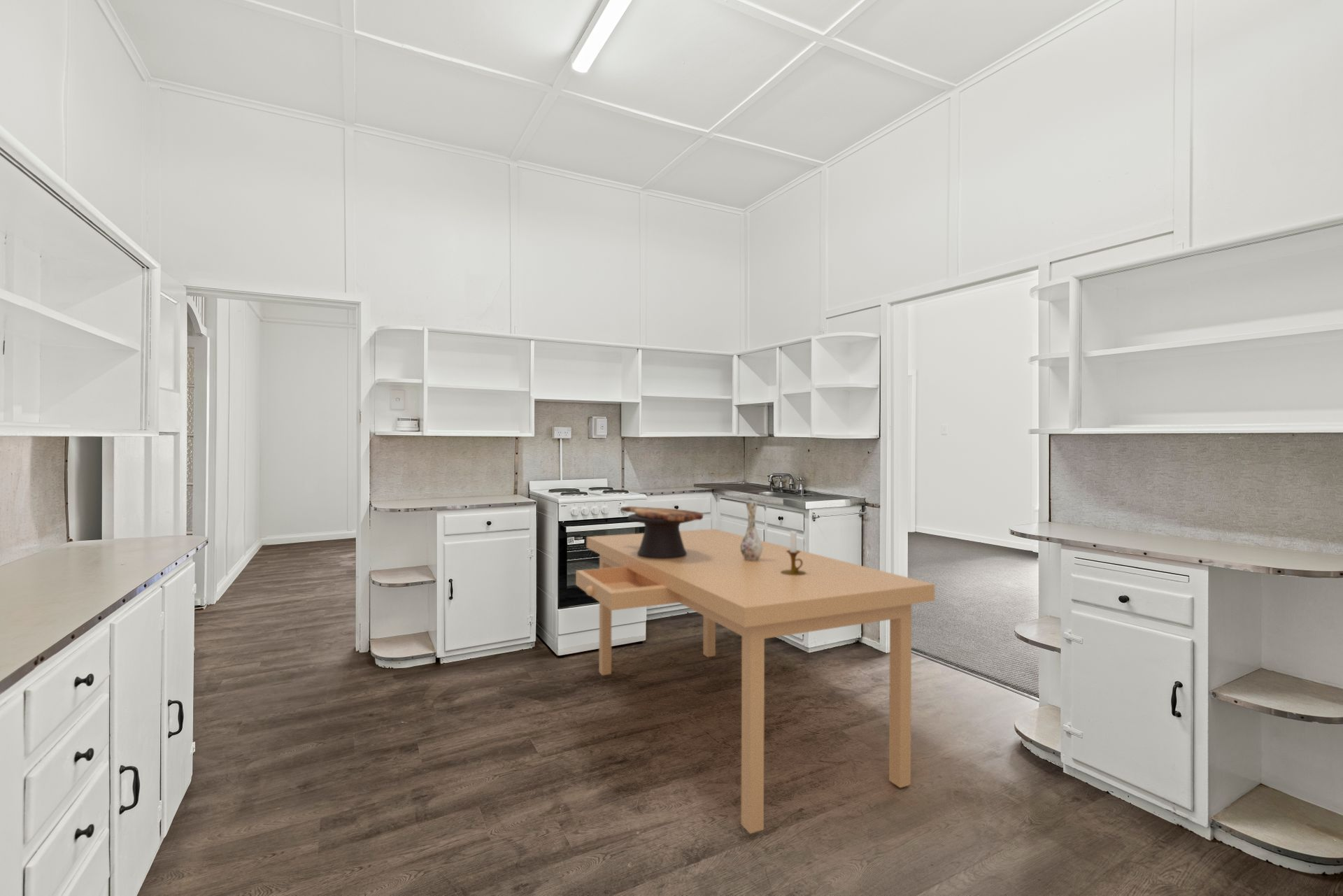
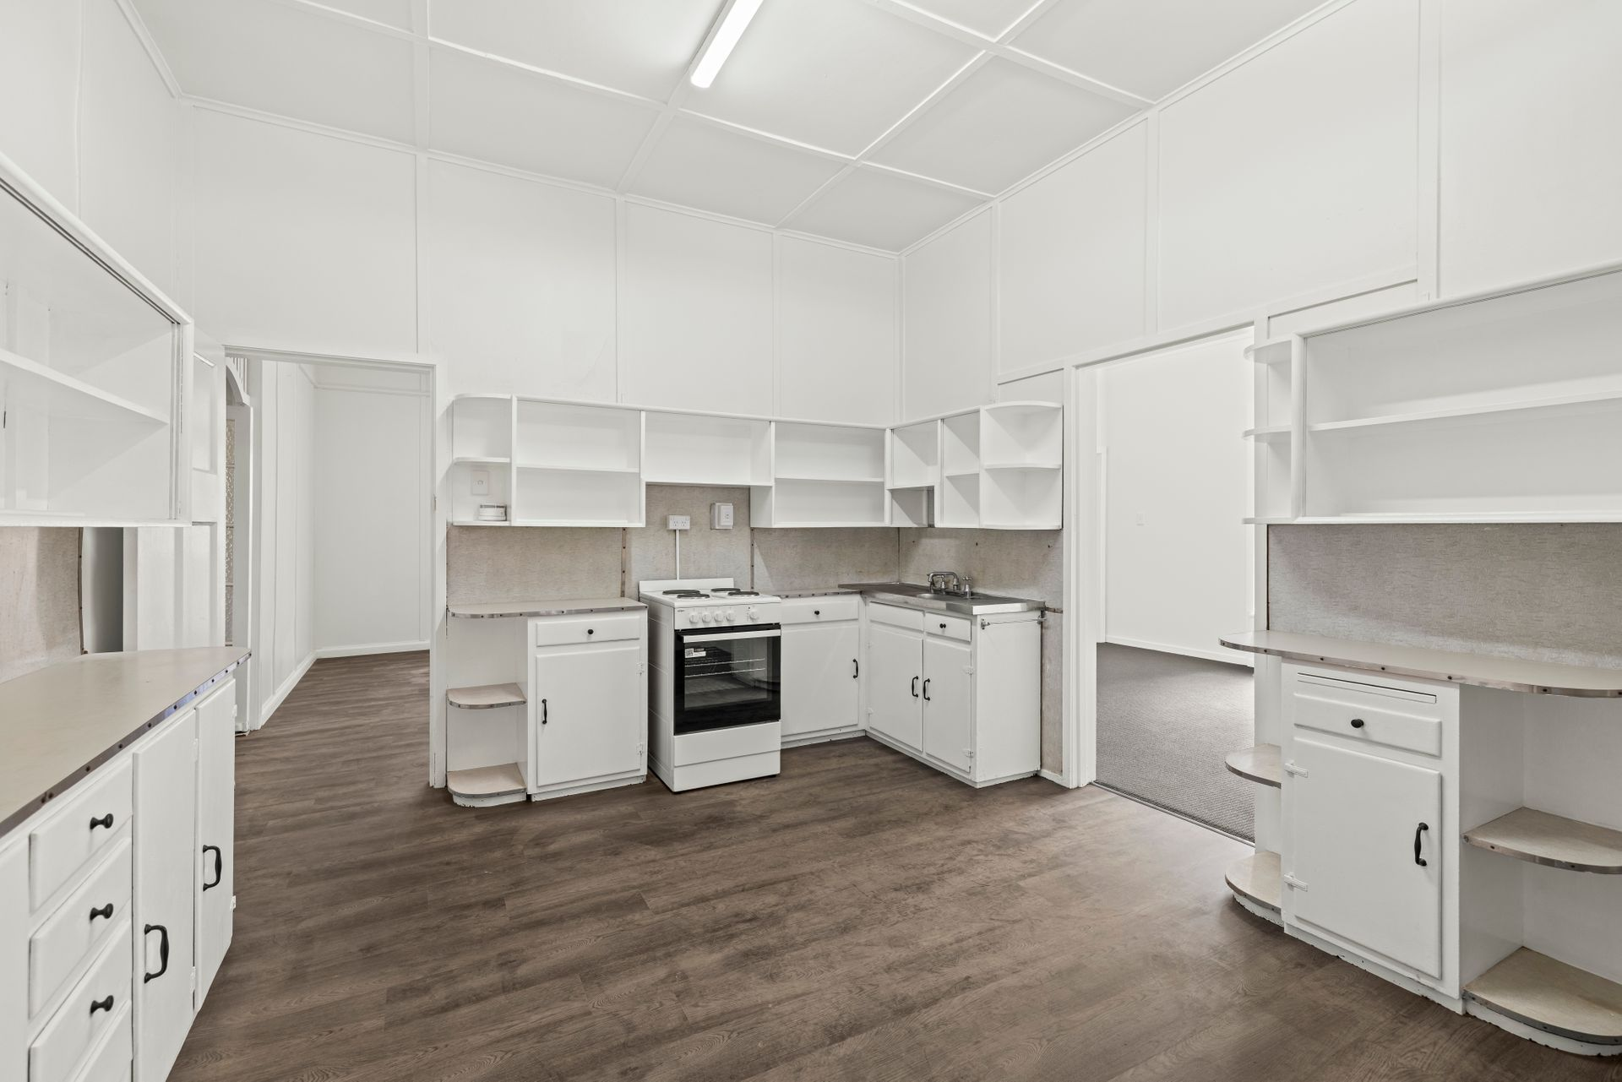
- vase [741,501,762,561]
- desk [575,528,935,834]
- candlestick [781,530,806,575]
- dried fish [620,506,704,559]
